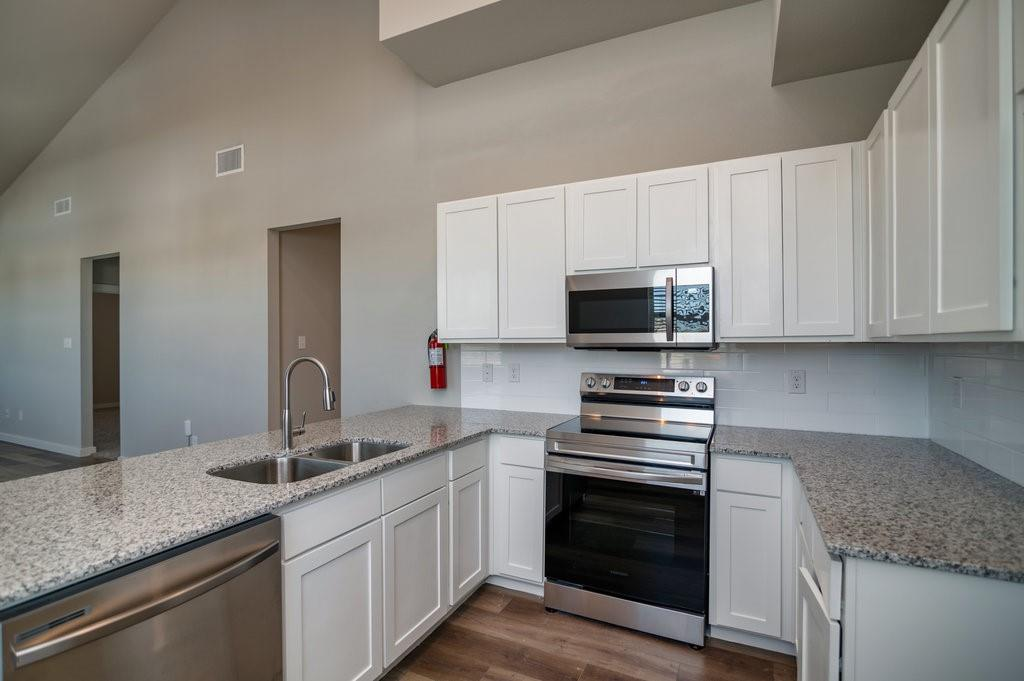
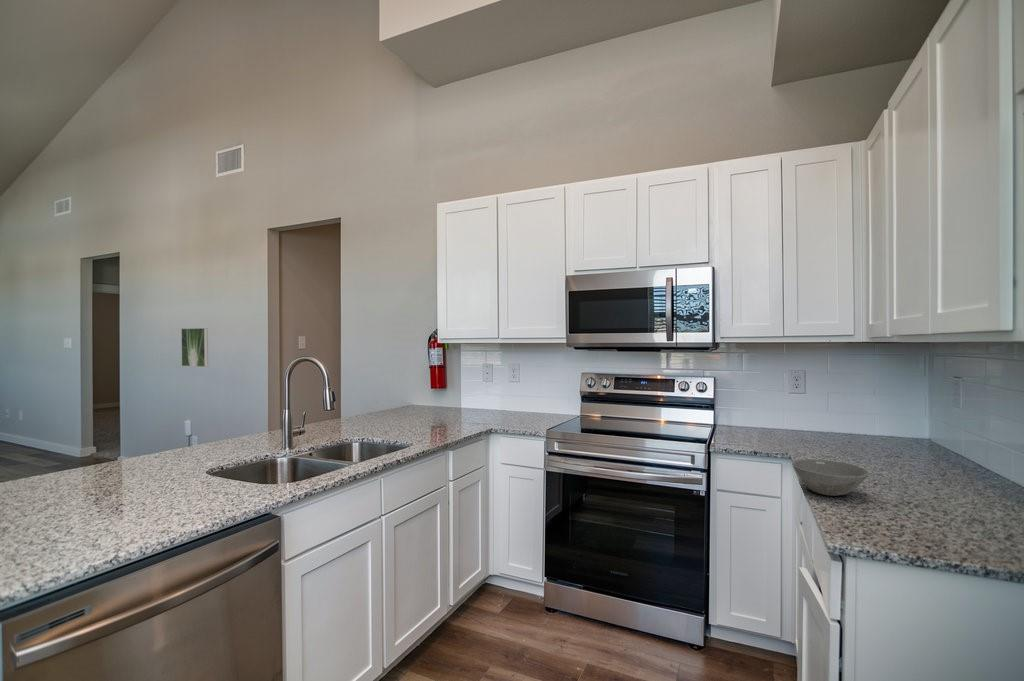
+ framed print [180,327,209,368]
+ bowl [791,458,870,497]
